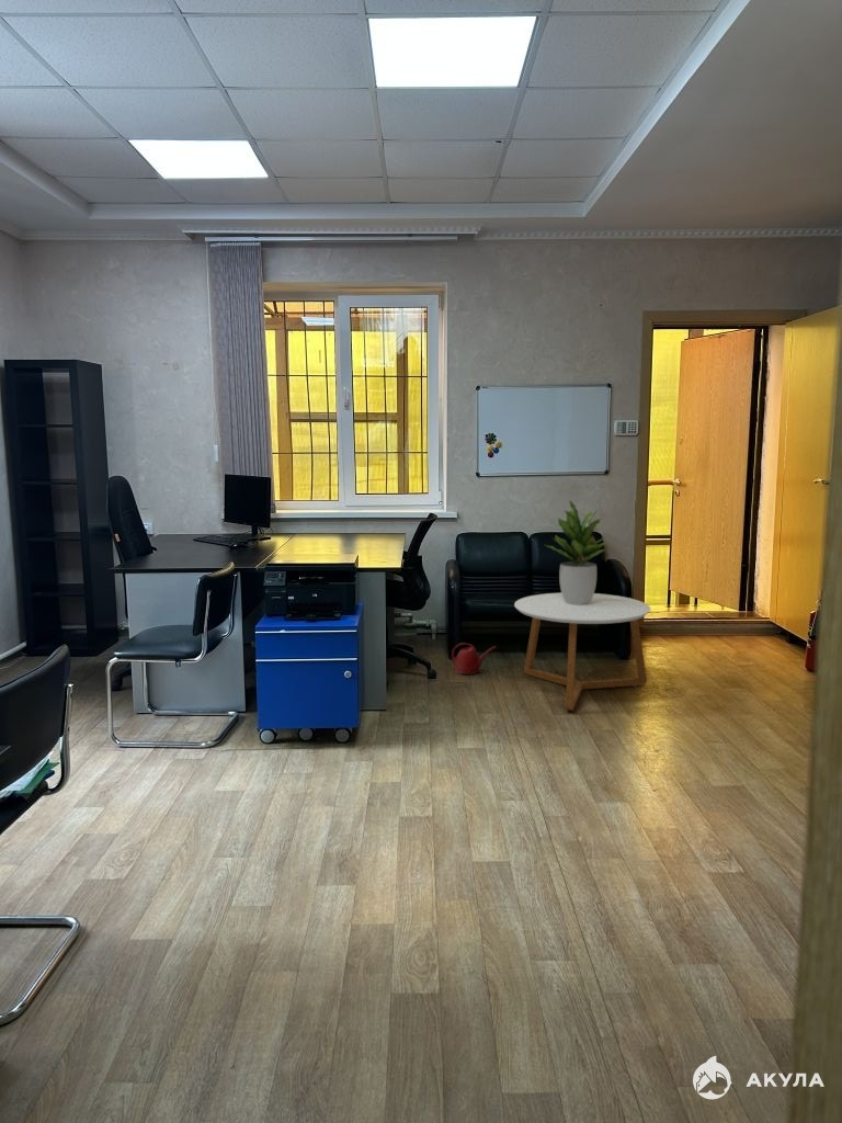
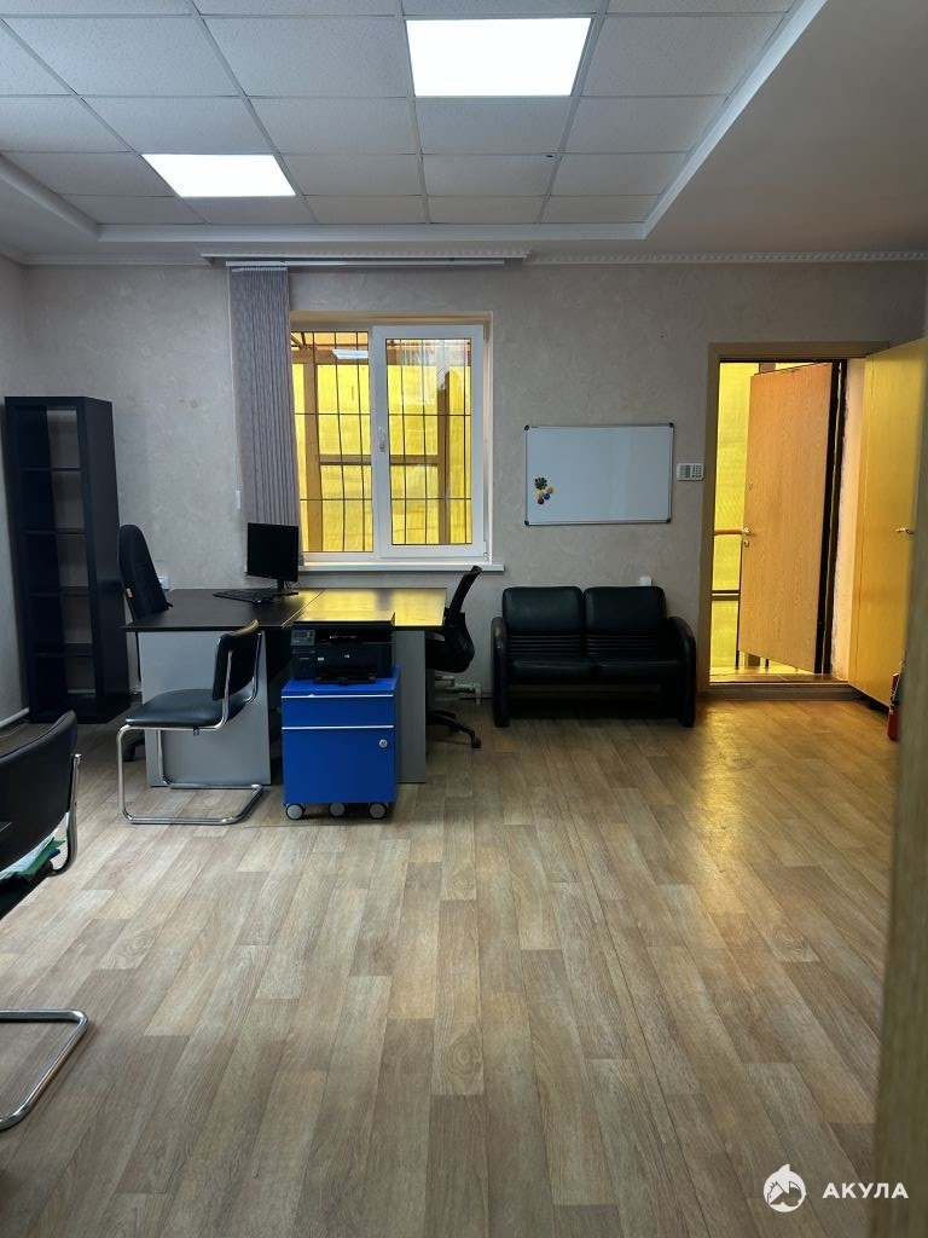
- watering can [451,642,498,676]
- potted plant [545,500,612,605]
- coffee table [513,592,651,712]
